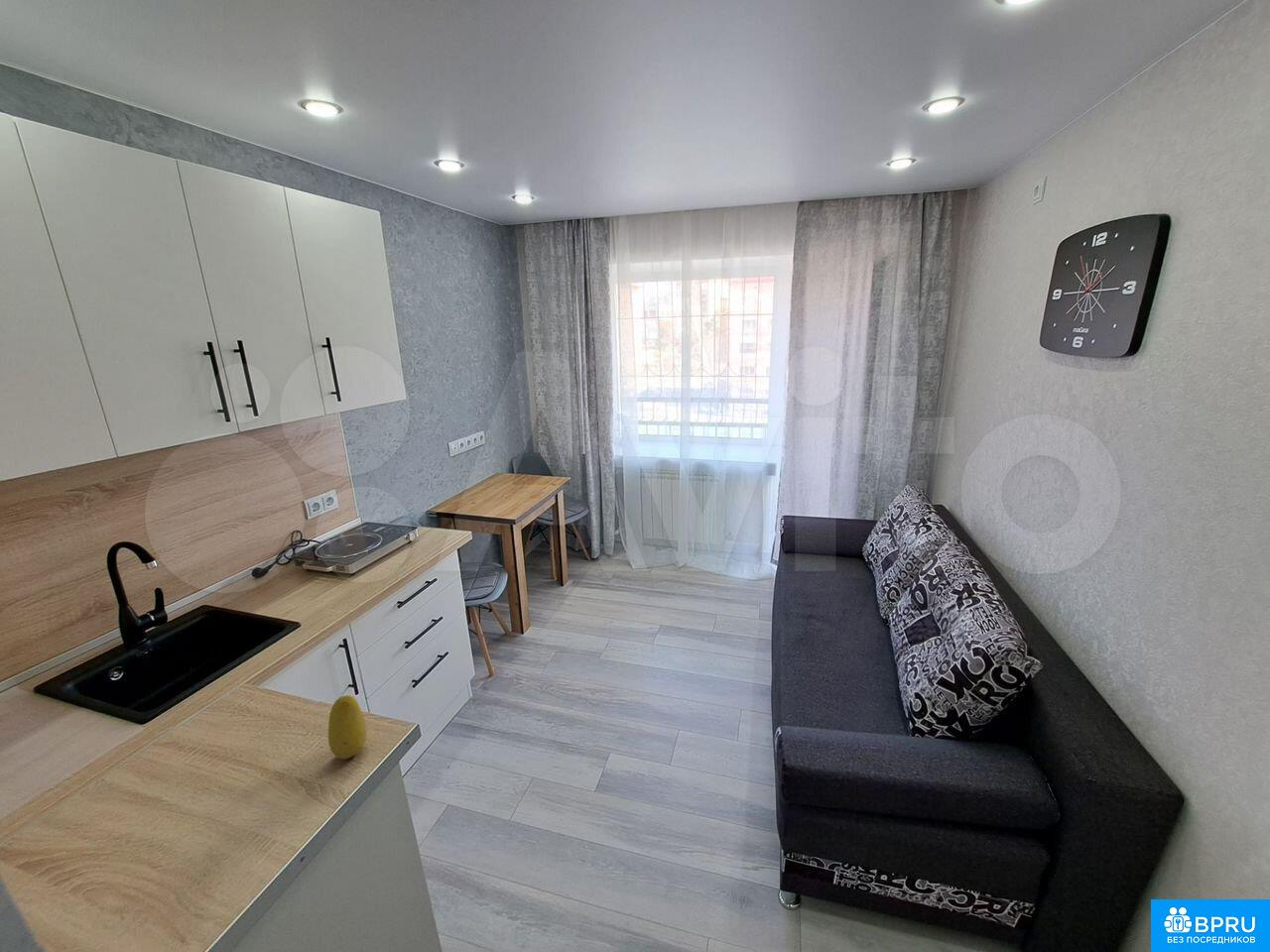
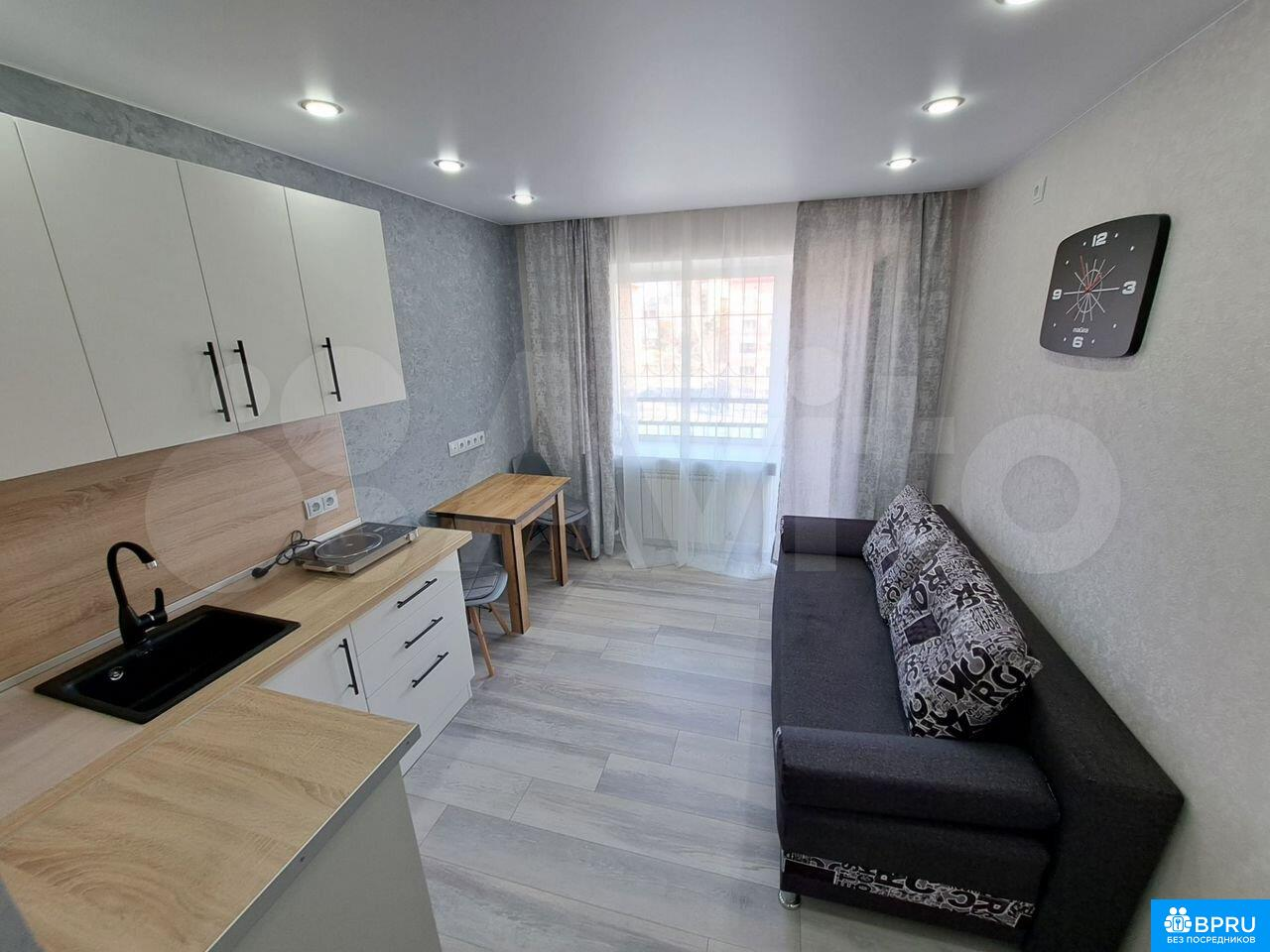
- fruit [327,694,368,761]
